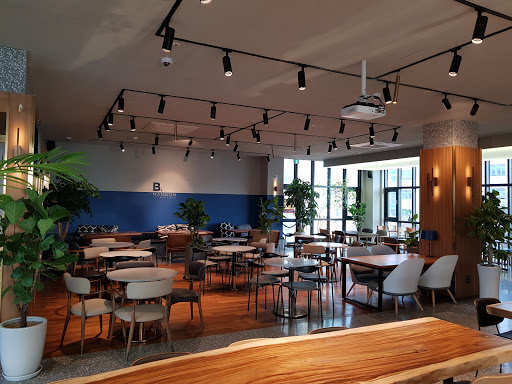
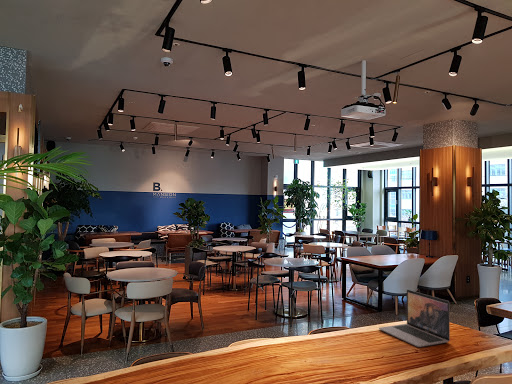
+ laptop [378,289,451,348]
